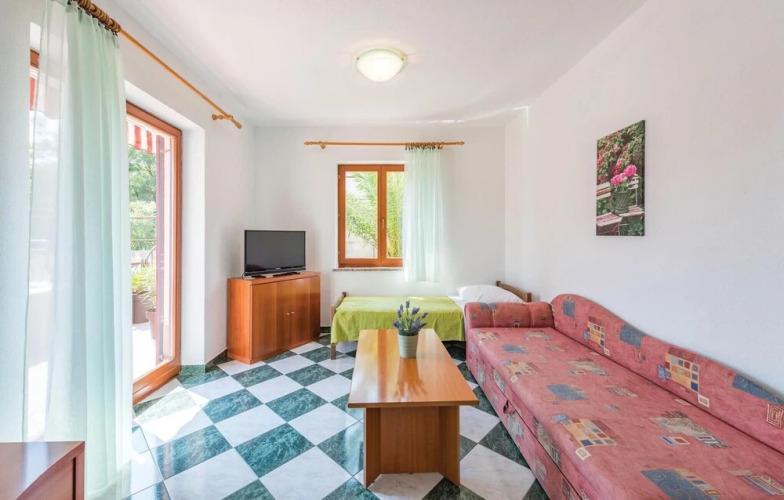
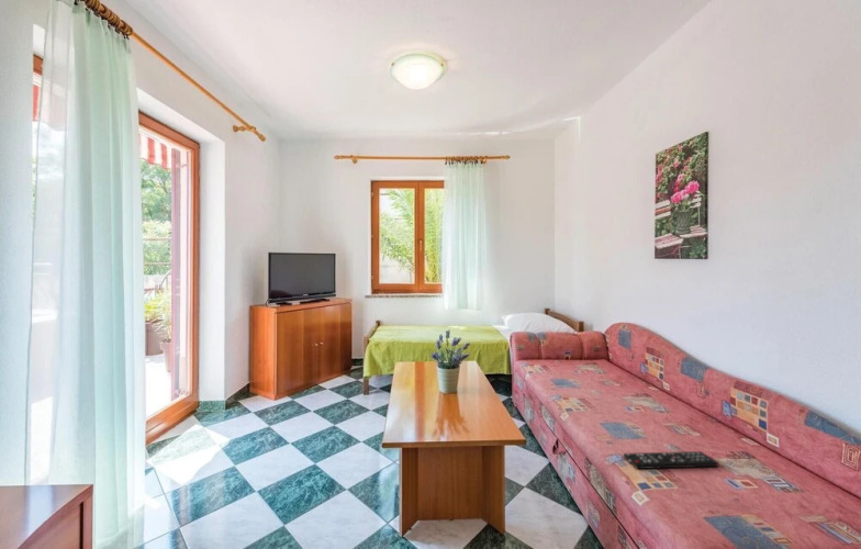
+ remote control [623,450,719,470]
